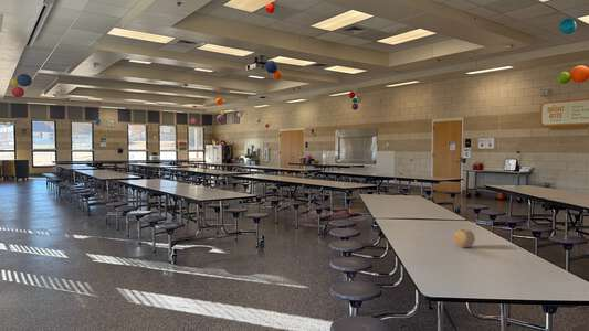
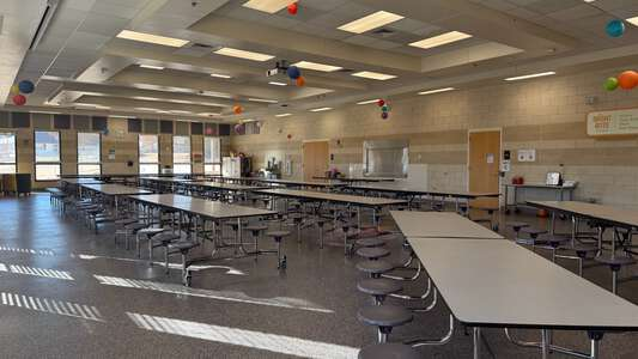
- fruit [454,228,476,248]
